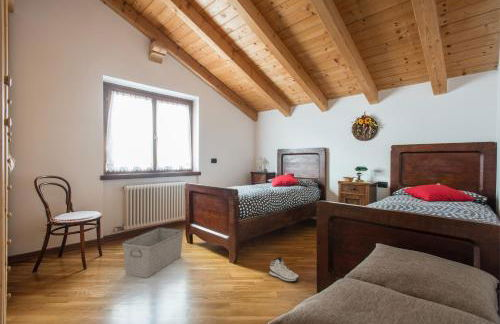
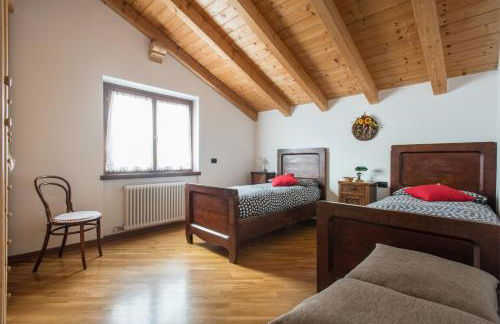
- sneaker [268,256,300,283]
- storage bin [121,227,184,279]
